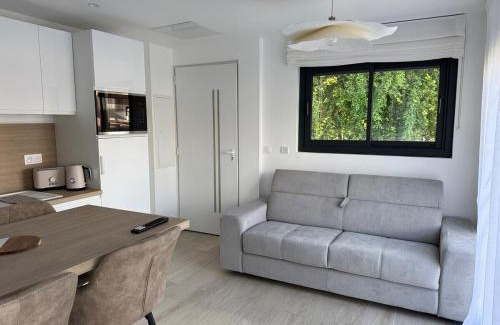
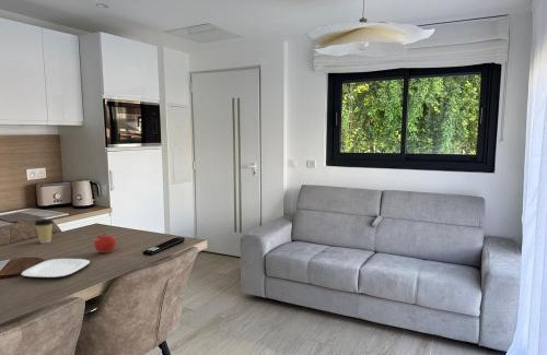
+ coffee cup [33,218,55,244]
+ fruit [93,232,117,255]
+ plate [20,258,91,279]
